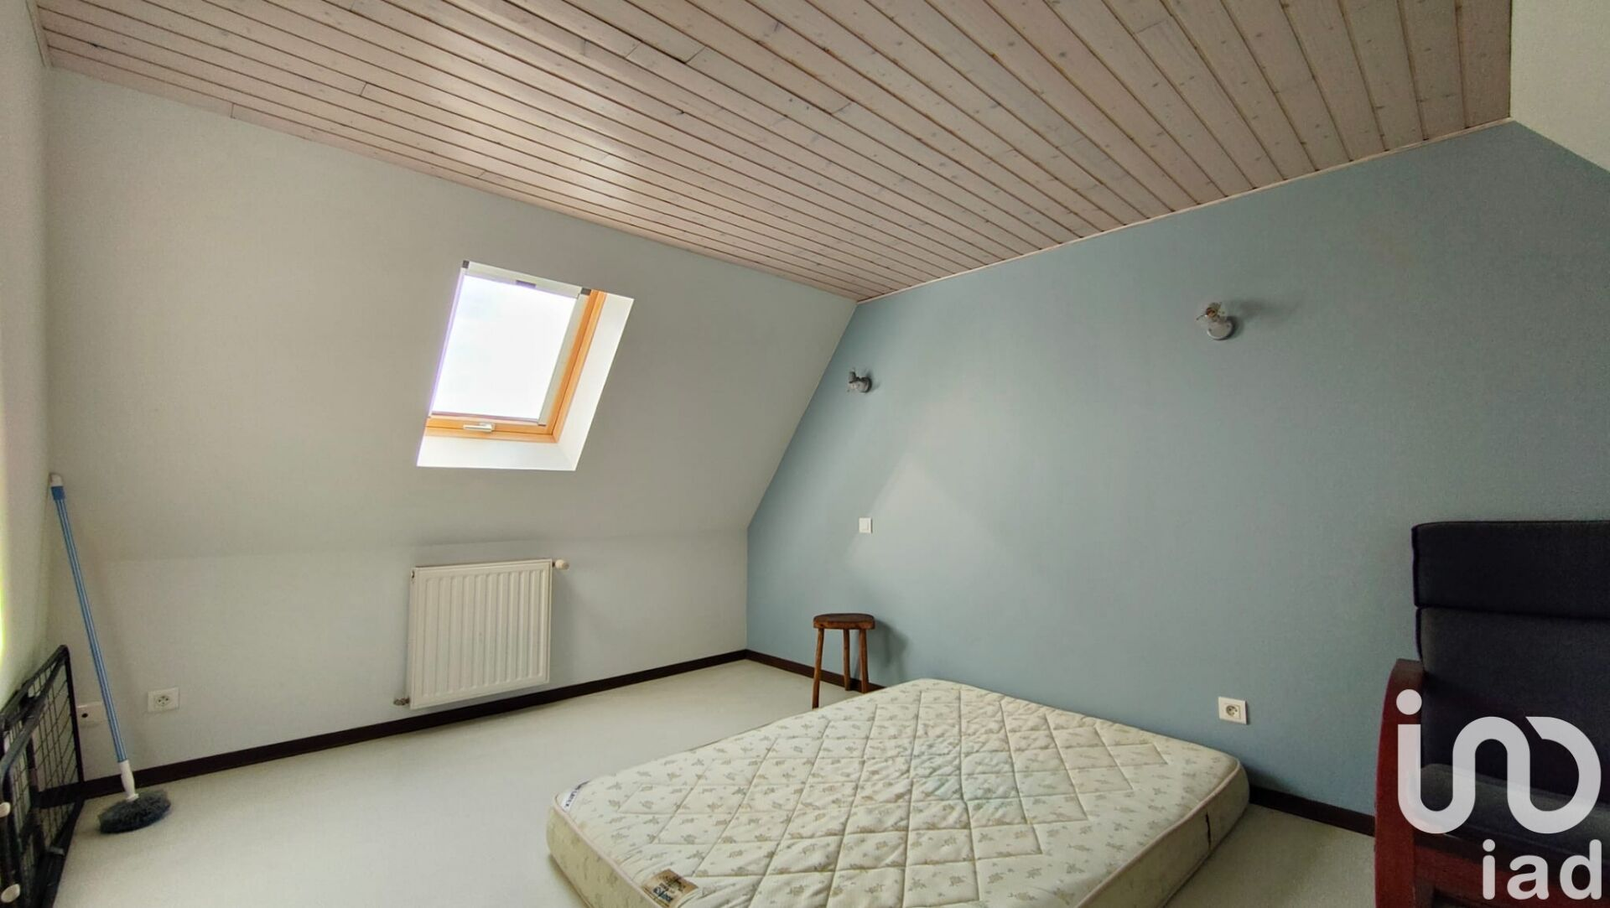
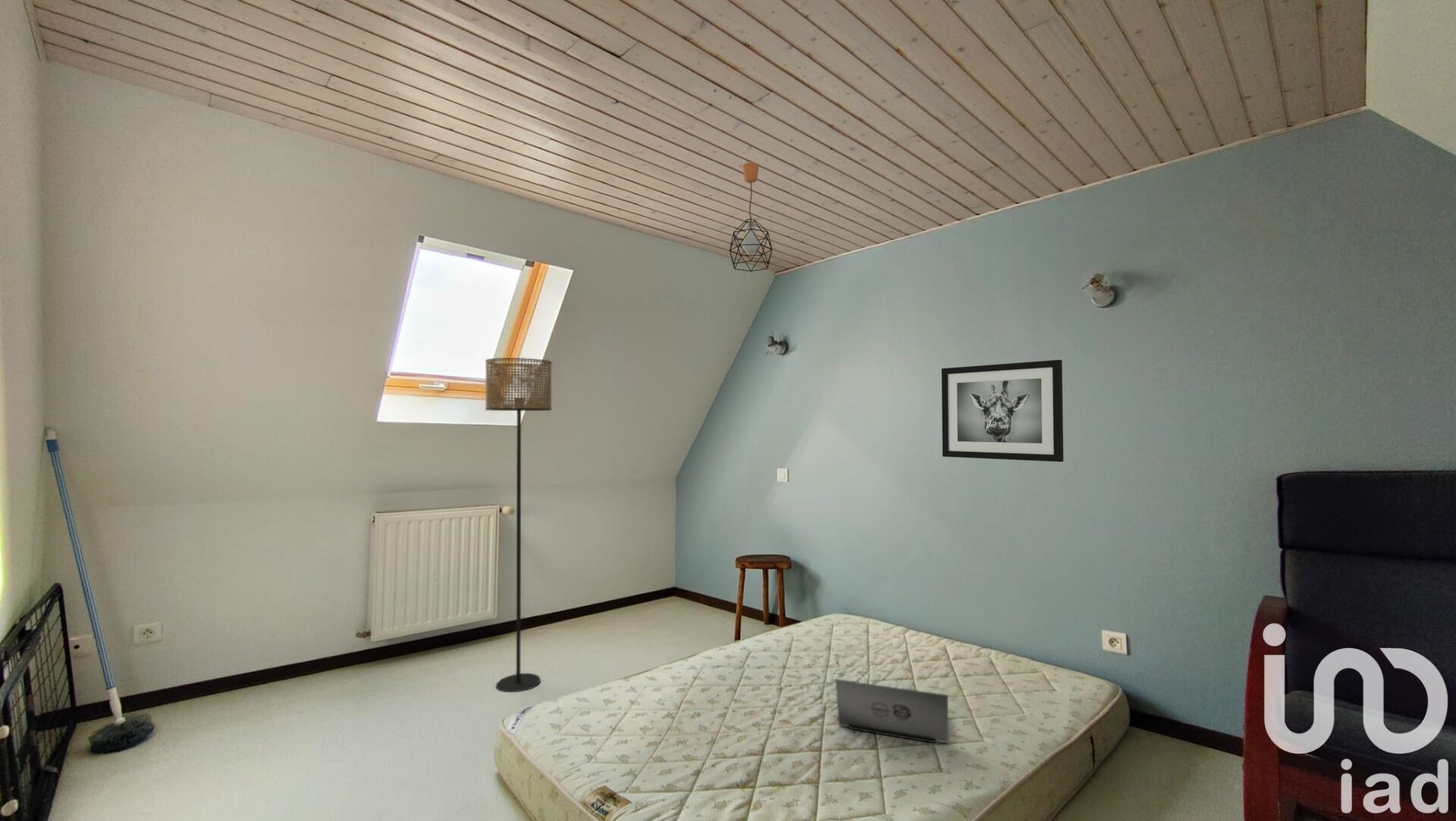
+ laptop [835,678,949,744]
+ wall art [941,359,1064,462]
+ floor lamp [485,357,553,693]
+ pendant light [729,161,773,272]
